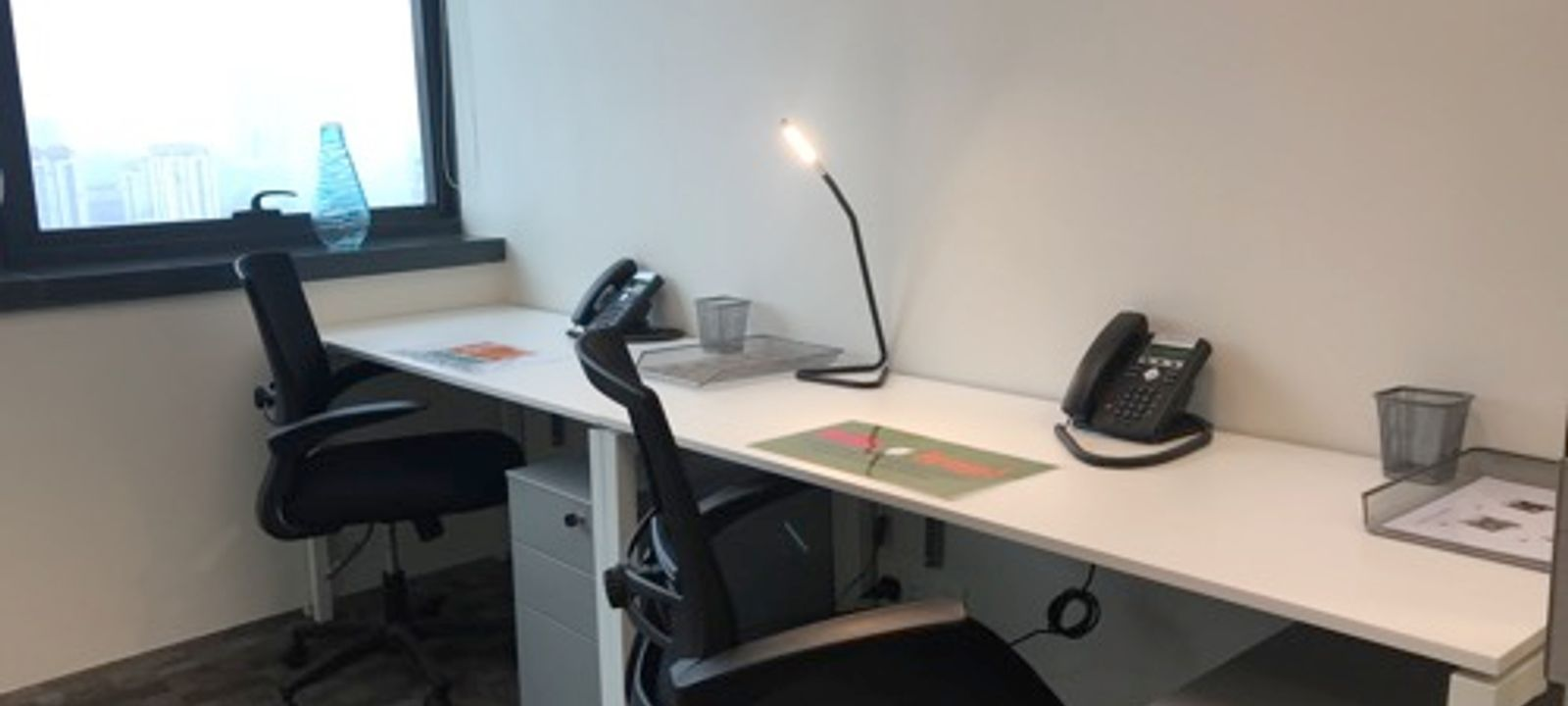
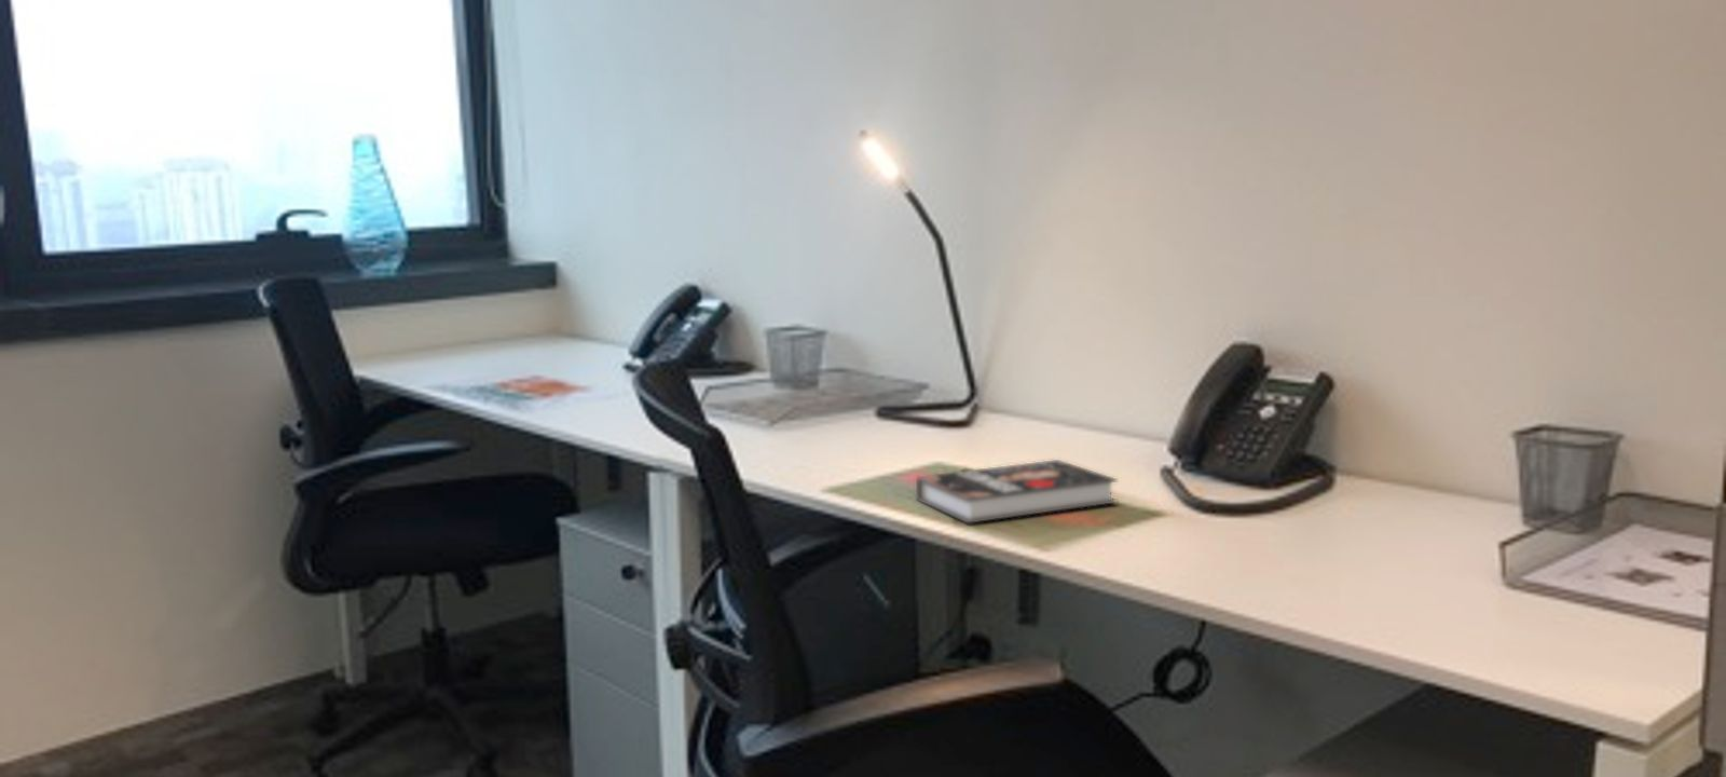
+ book [915,459,1118,525]
